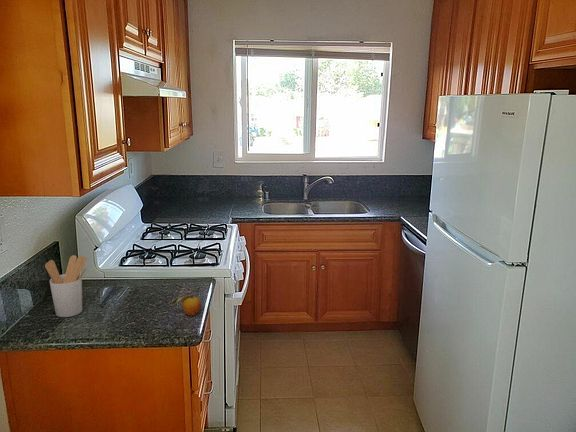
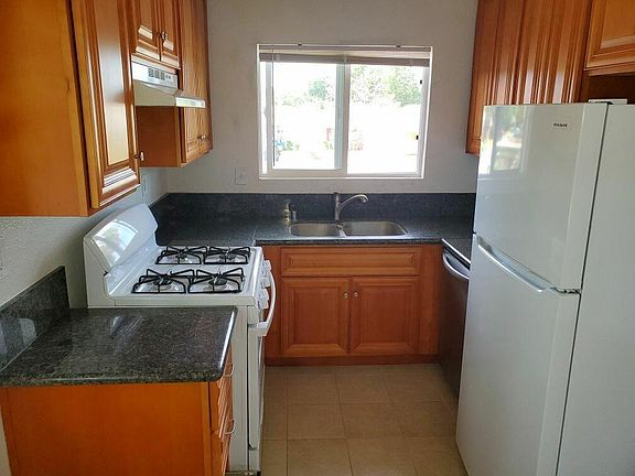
- fruit [170,290,202,316]
- utensil holder [44,254,88,318]
